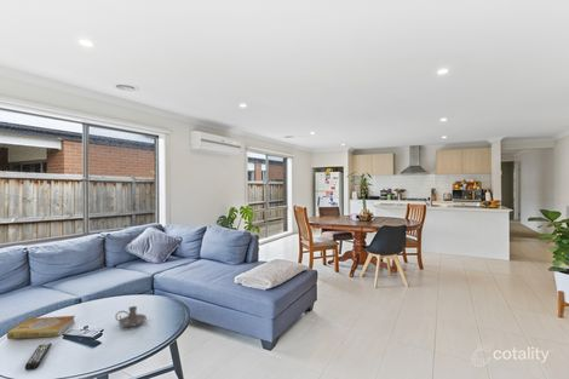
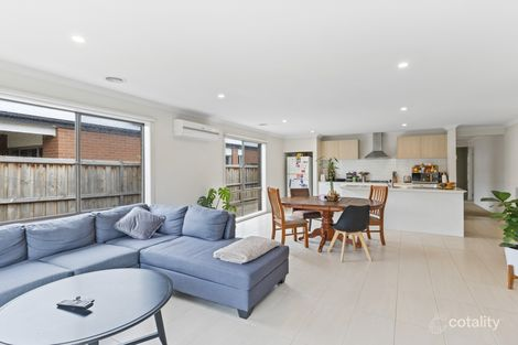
- candle holder [114,305,148,328]
- remote control [24,341,53,372]
- book [6,315,76,340]
